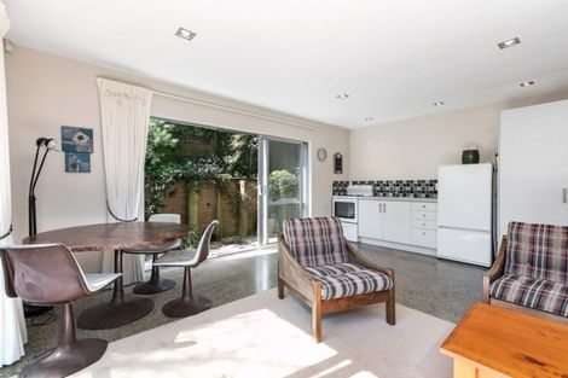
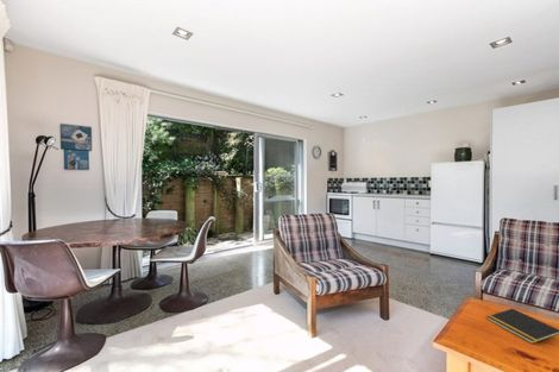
+ notepad [485,308,559,345]
